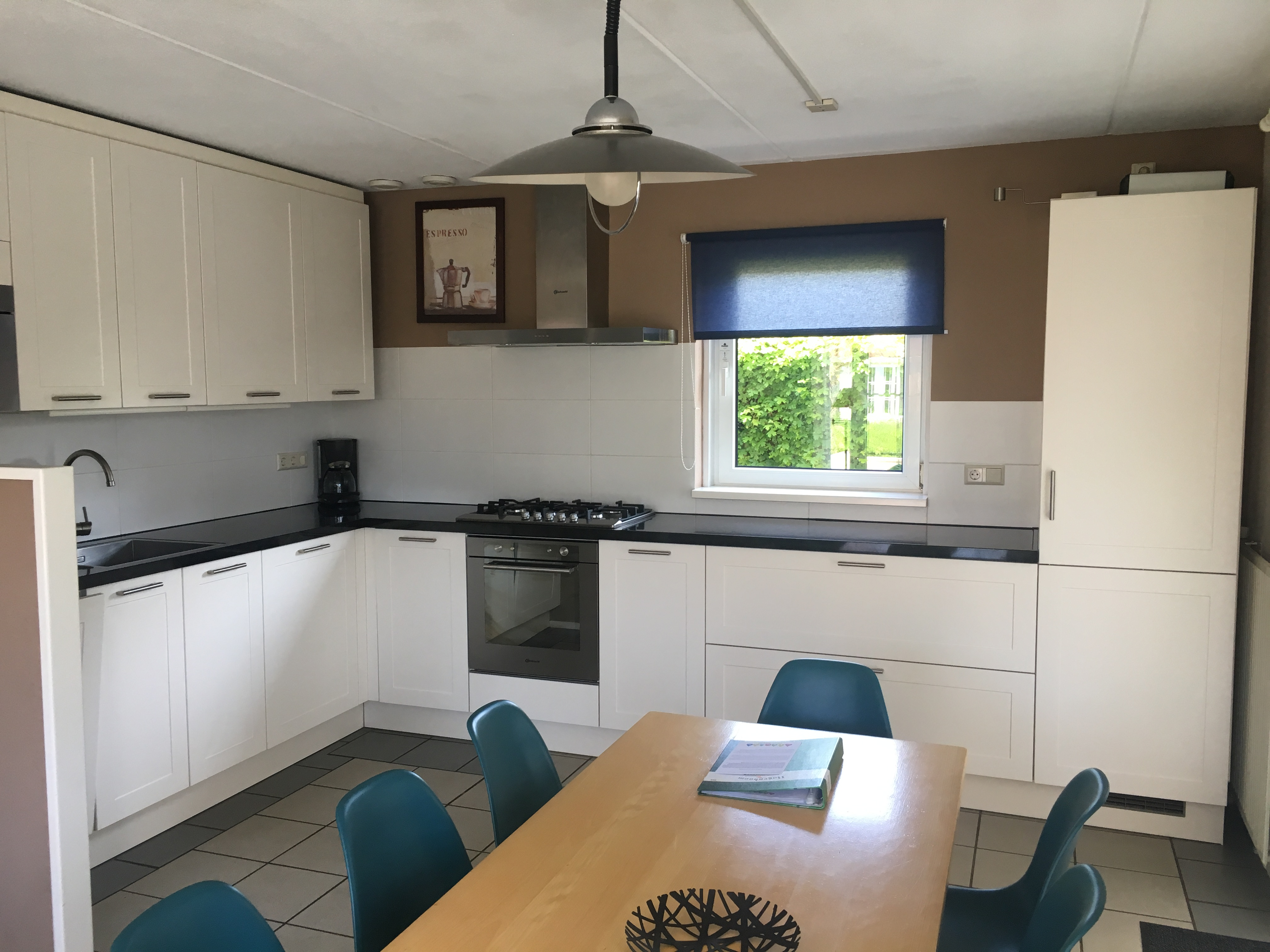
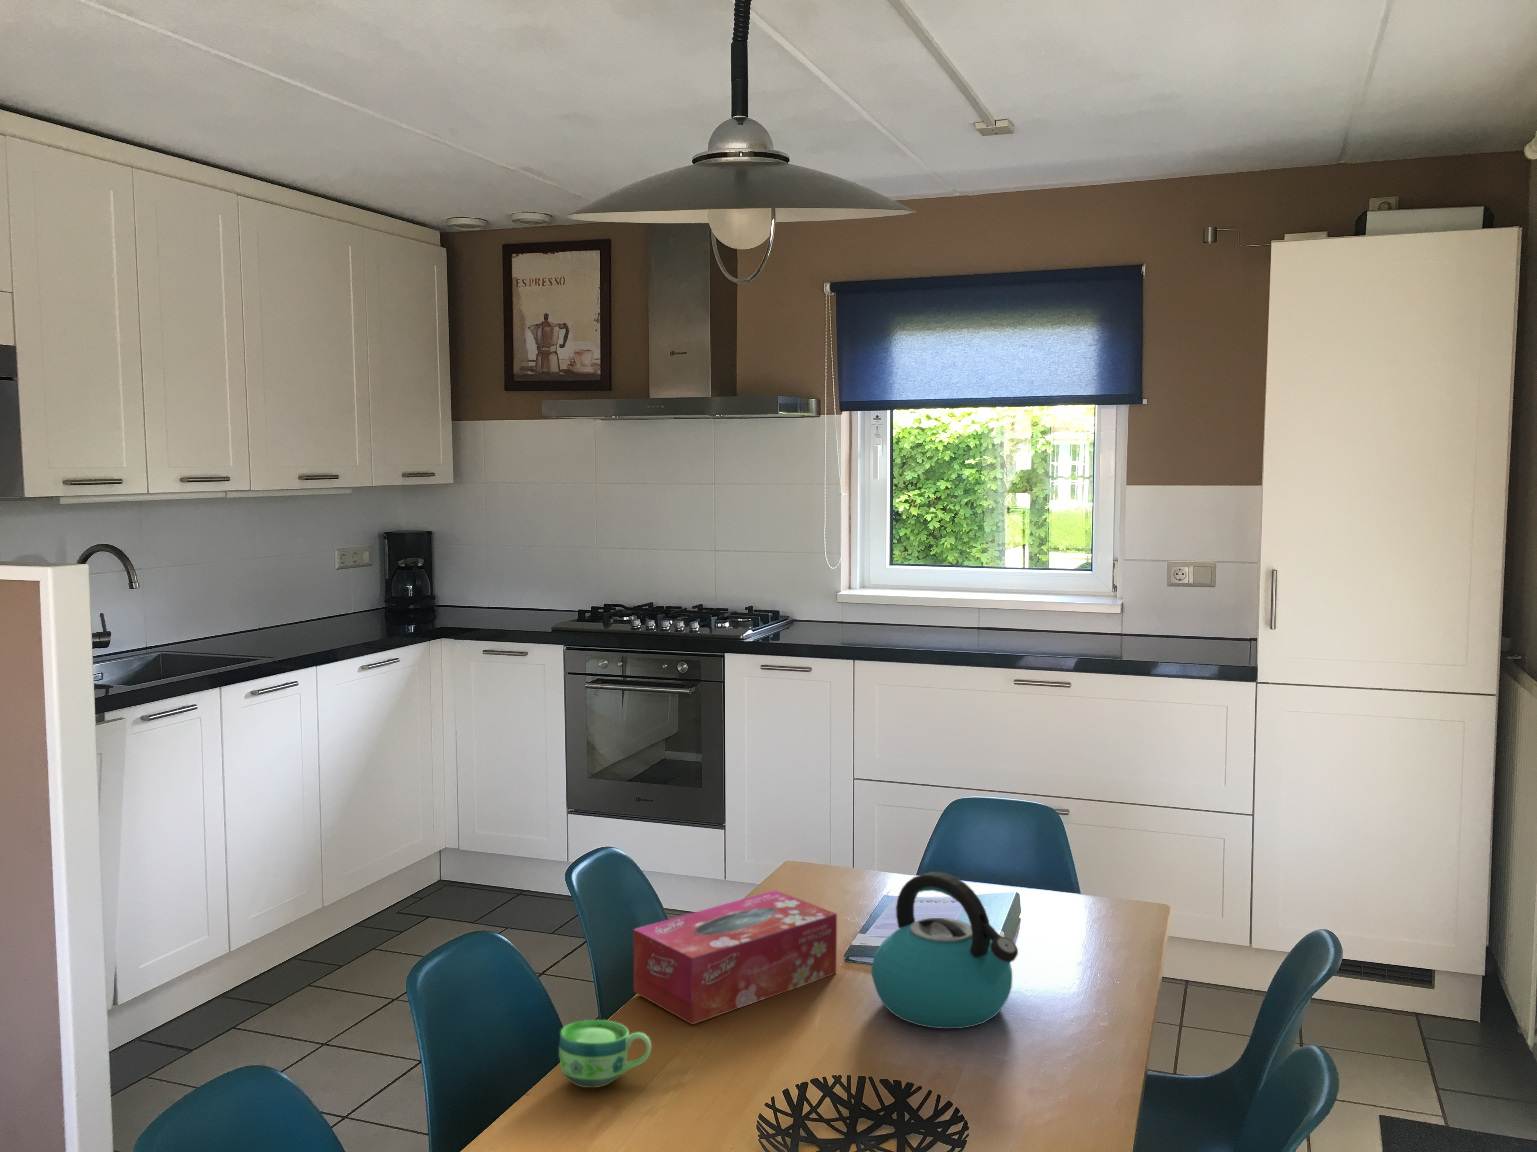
+ kettle [871,871,1019,1029]
+ tissue box [633,889,837,1025]
+ cup [559,1019,652,1088]
